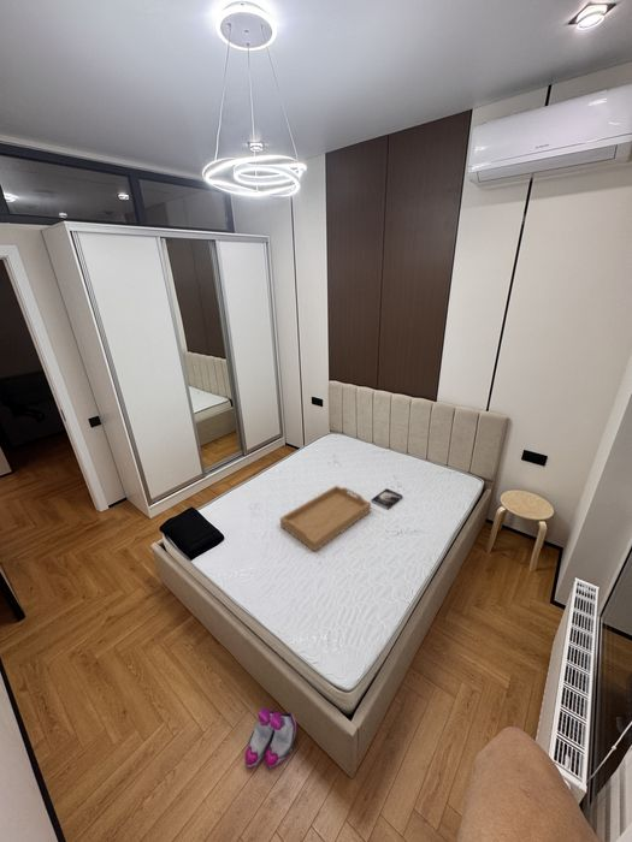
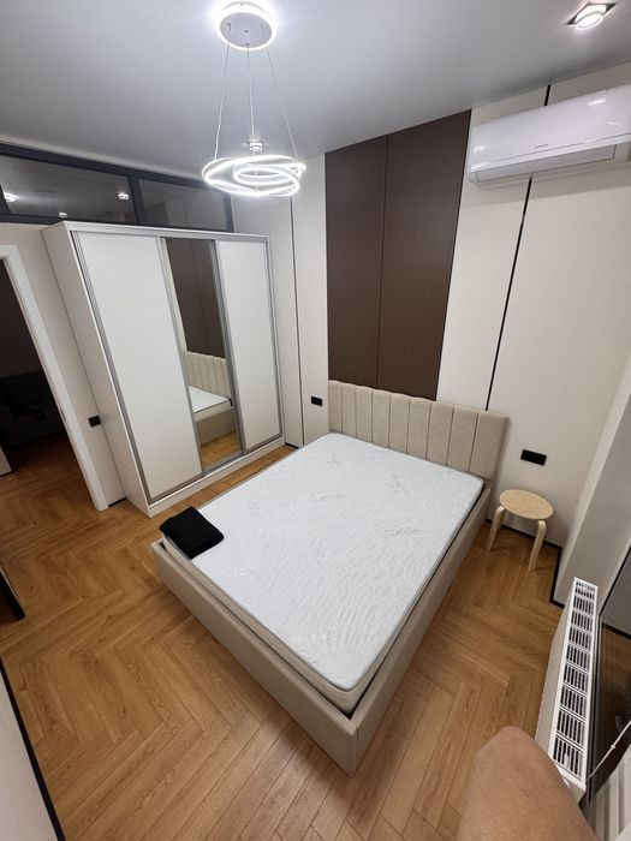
- book [370,487,403,510]
- serving tray [279,484,372,553]
- boots [244,707,297,770]
